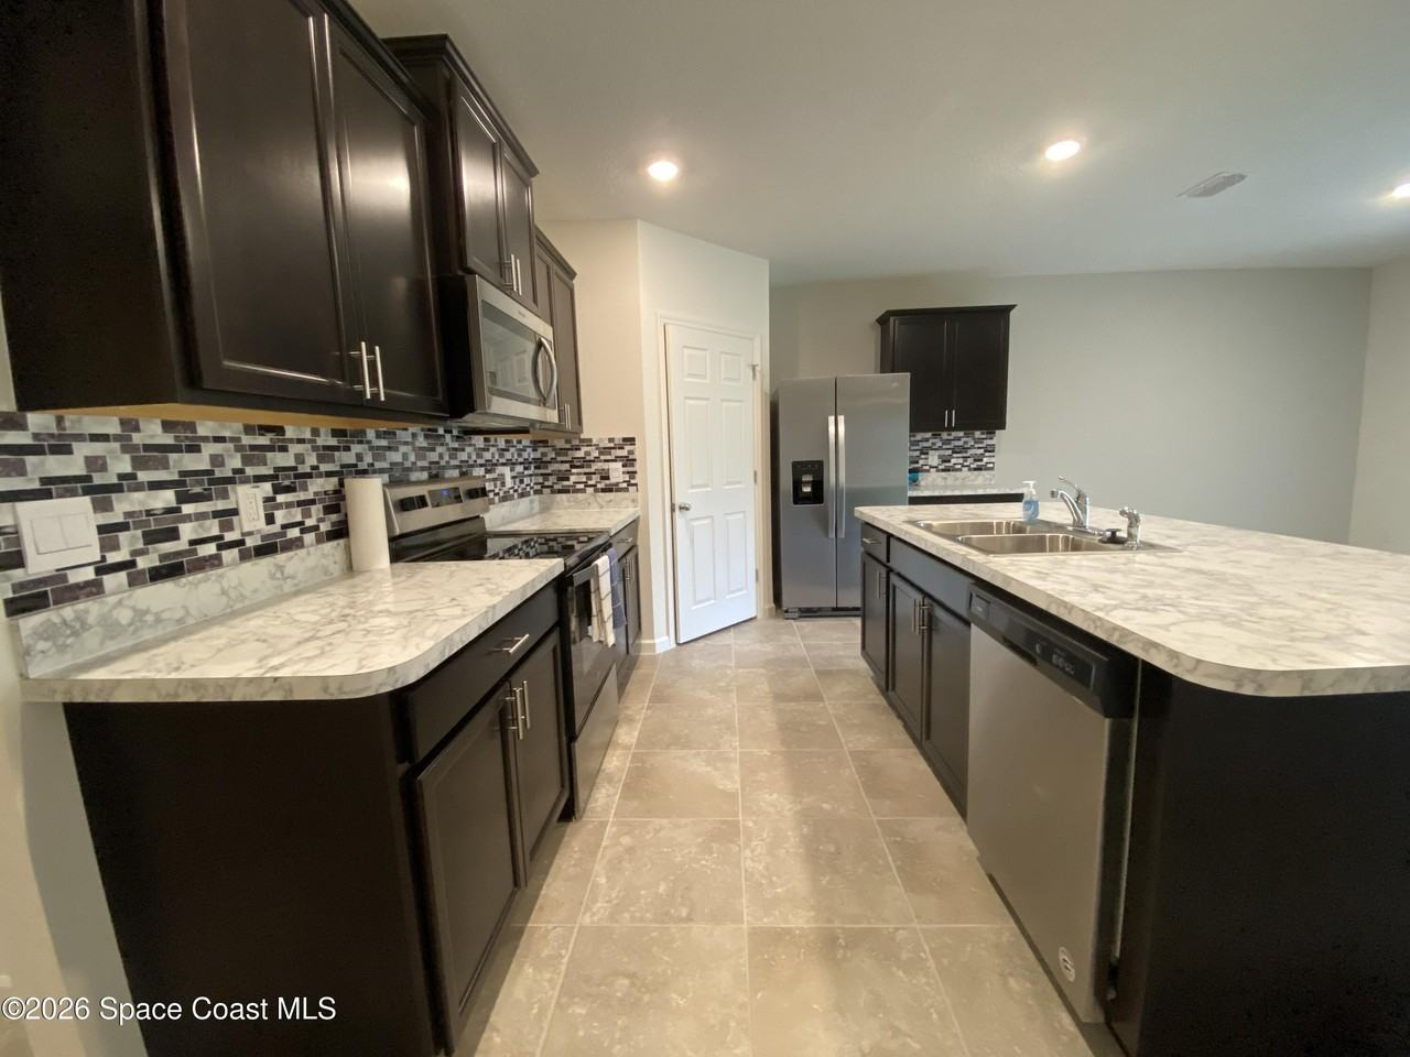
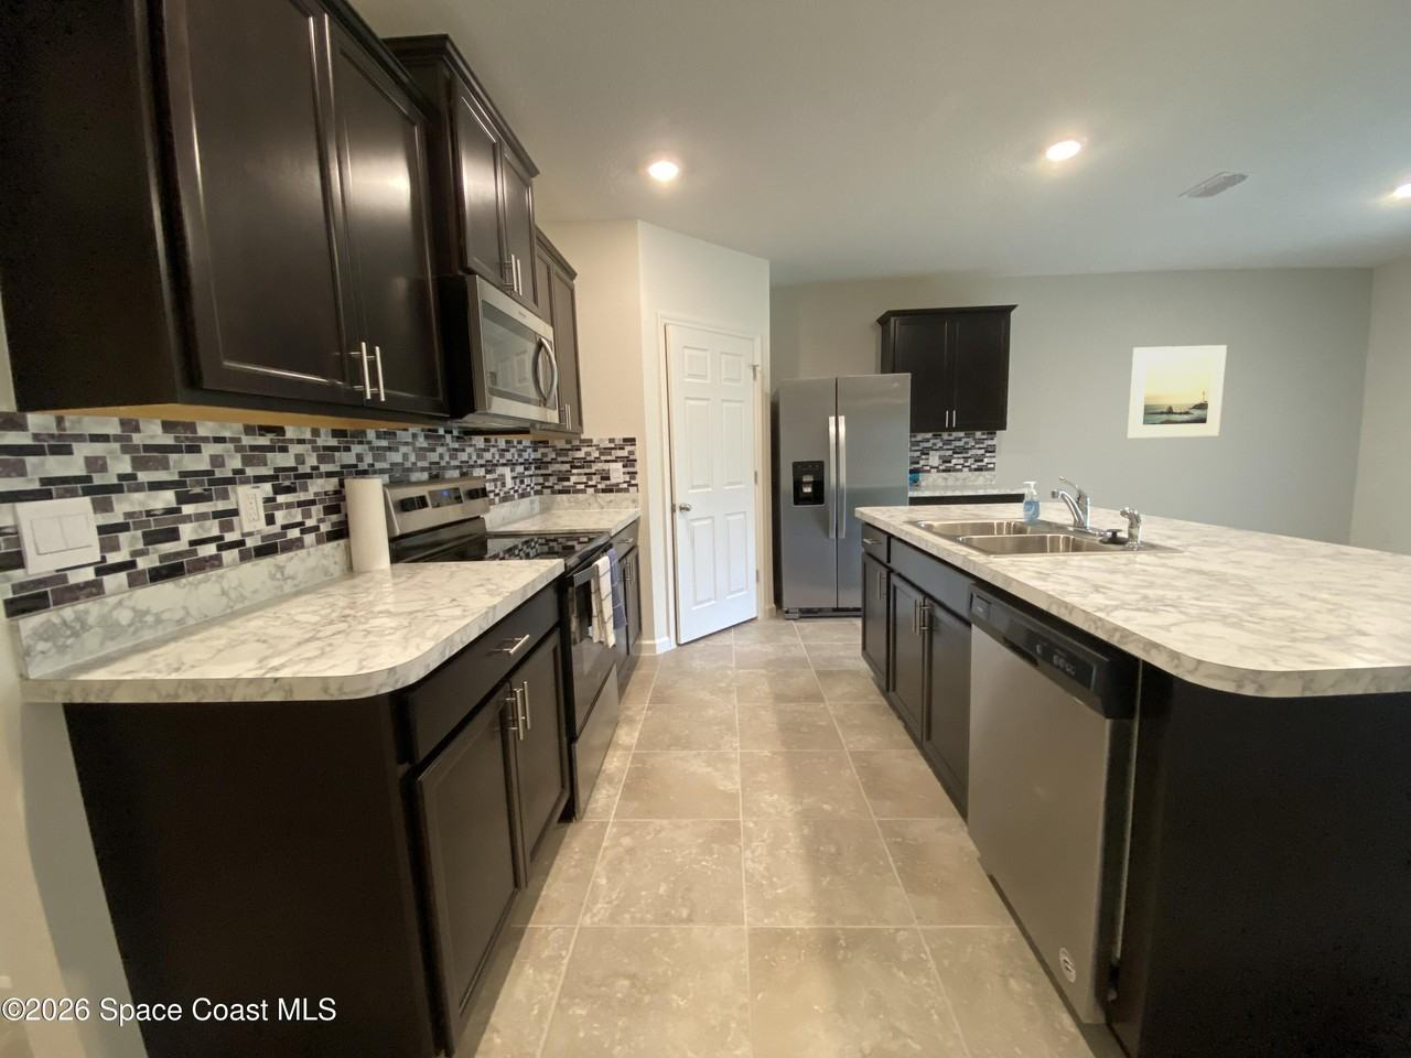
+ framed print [1127,343,1228,440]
